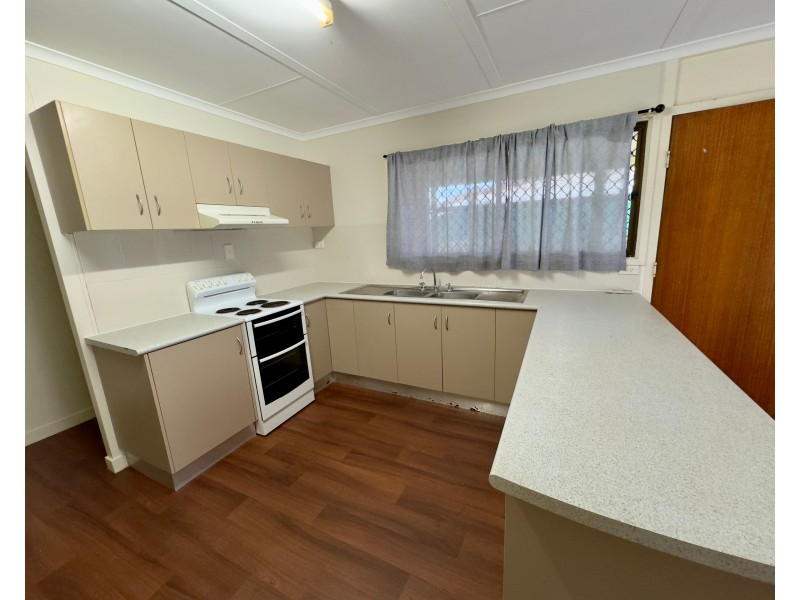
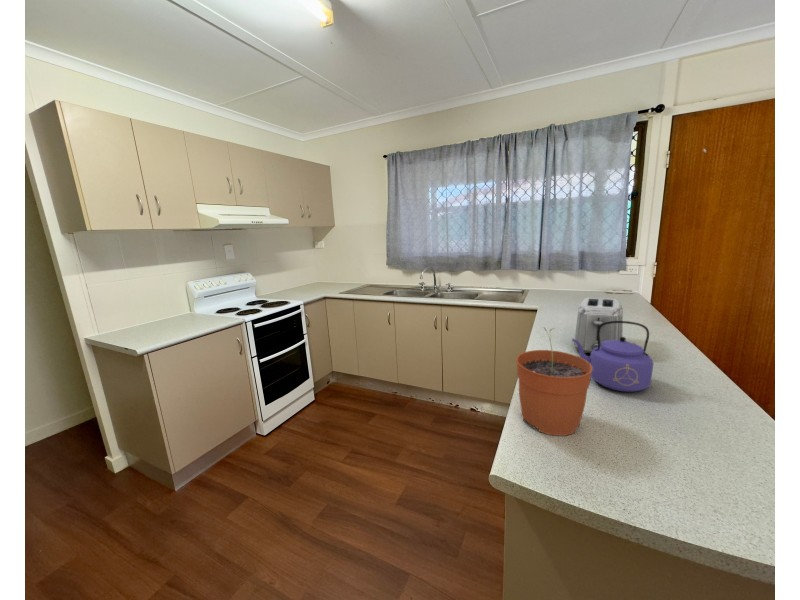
+ kettle [571,320,654,393]
+ plant pot [515,326,593,437]
+ toaster [573,297,624,354]
